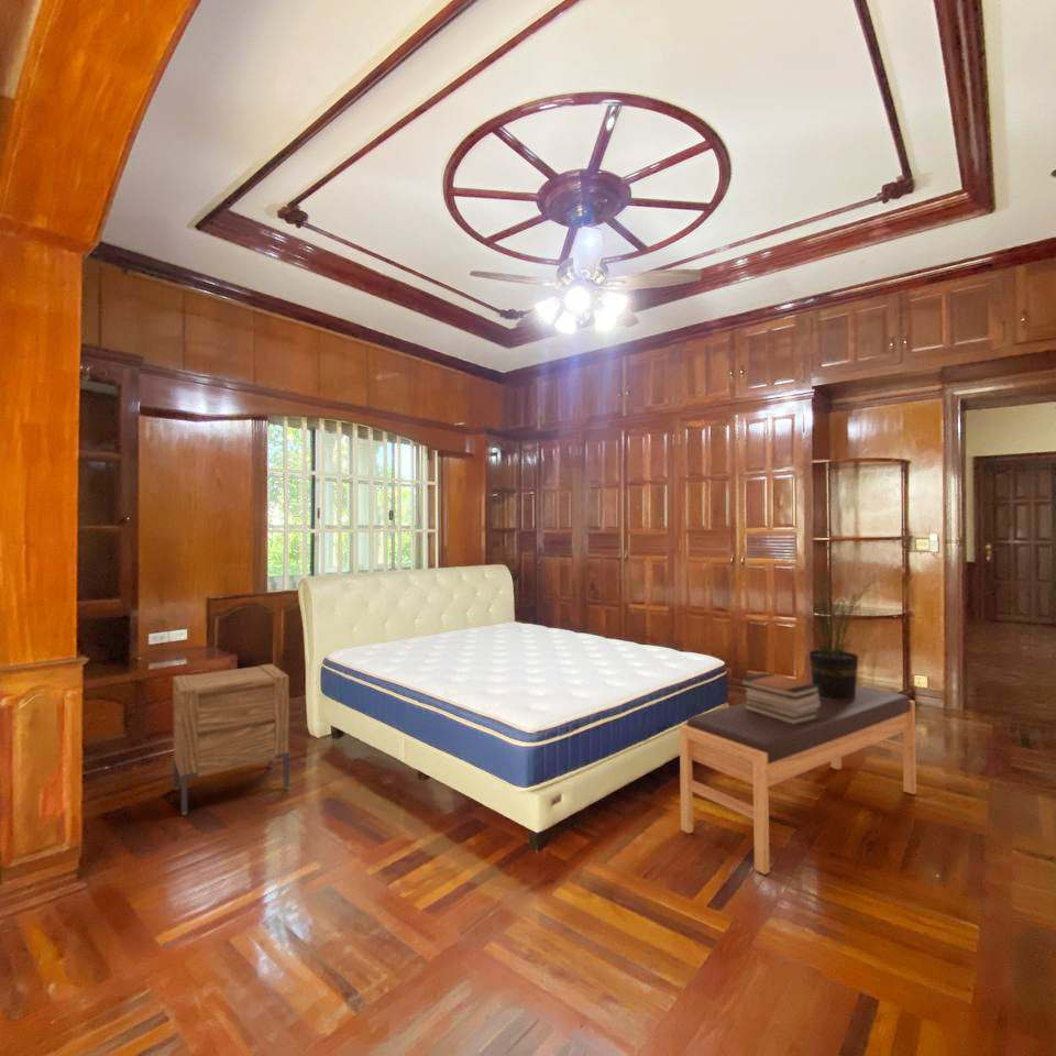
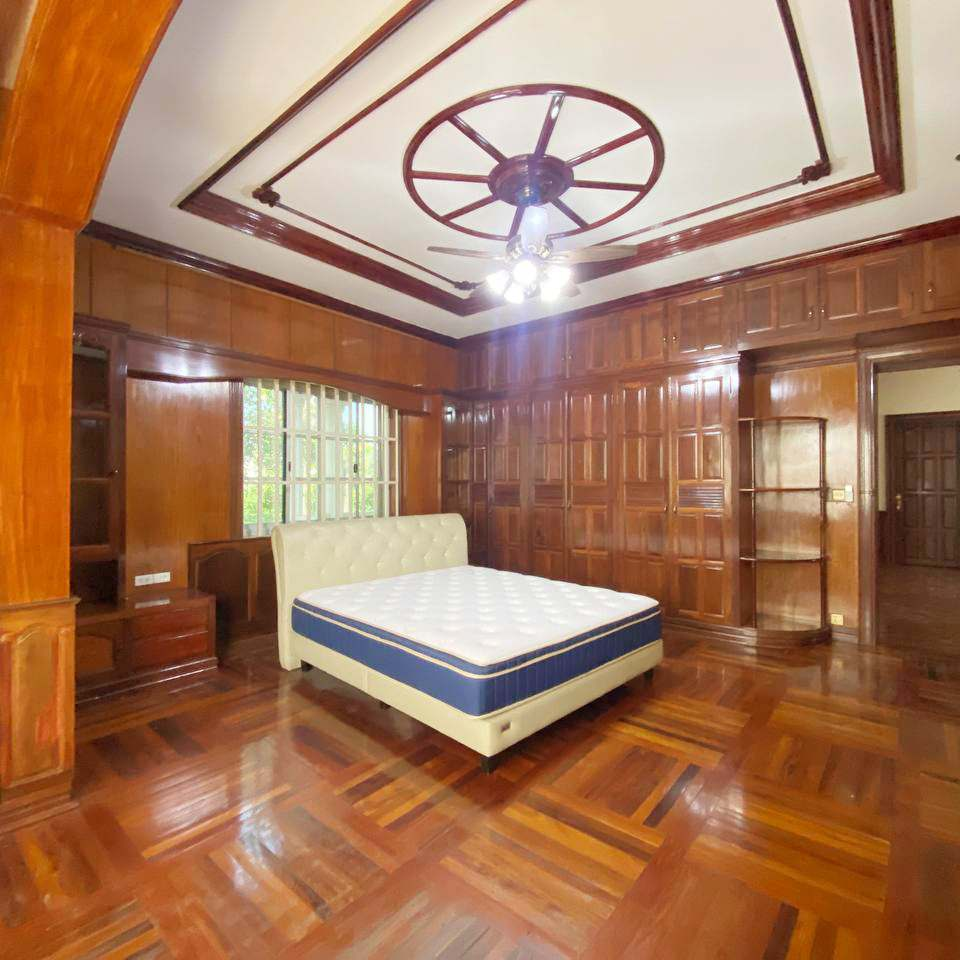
- book stack [739,672,821,725]
- potted plant [796,570,879,702]
- bench [679,684,917,876]
- nightstand [172,663,290,816]
